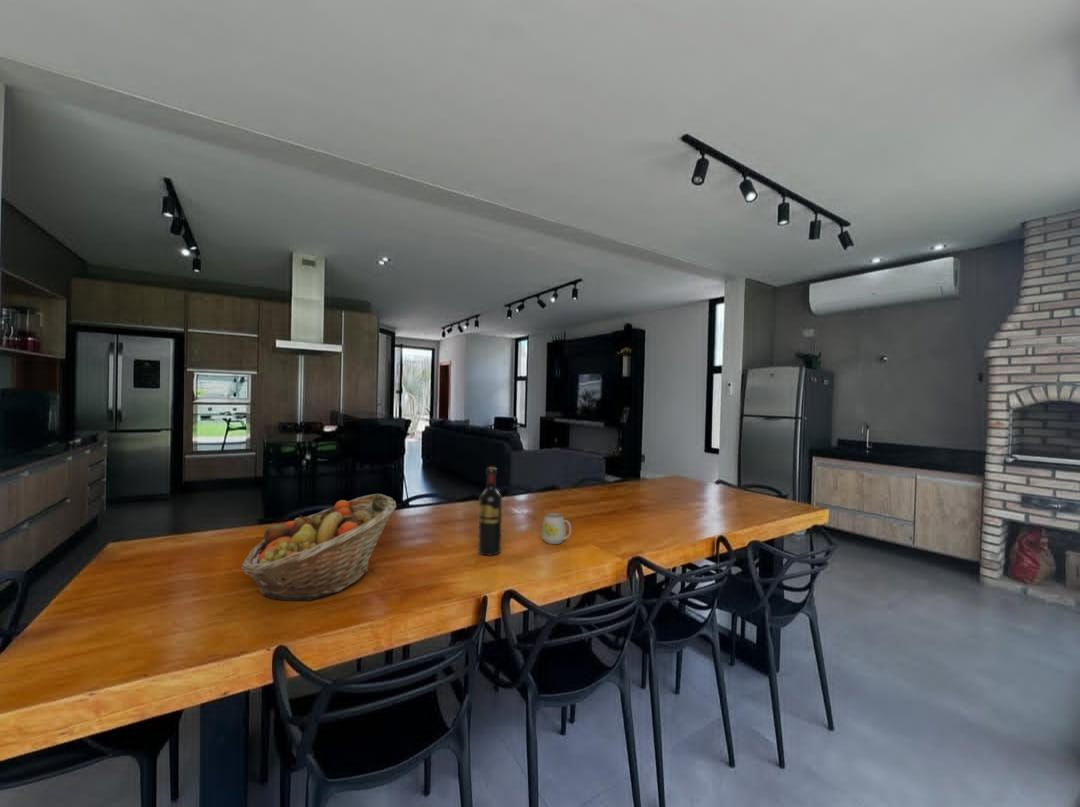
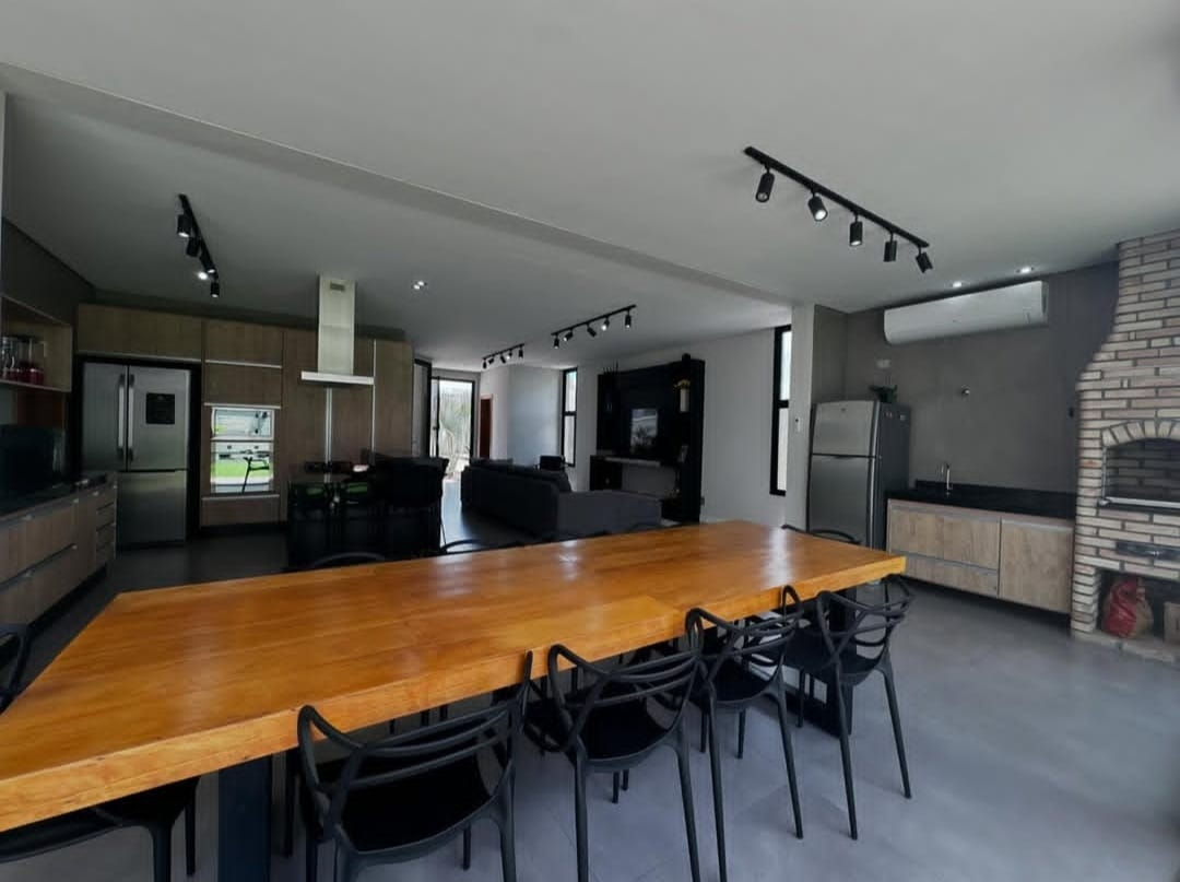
- fruit basket [240,493,398,602]
- wine bottle [477,466,503,557]
- mug [540,512,572,545]
